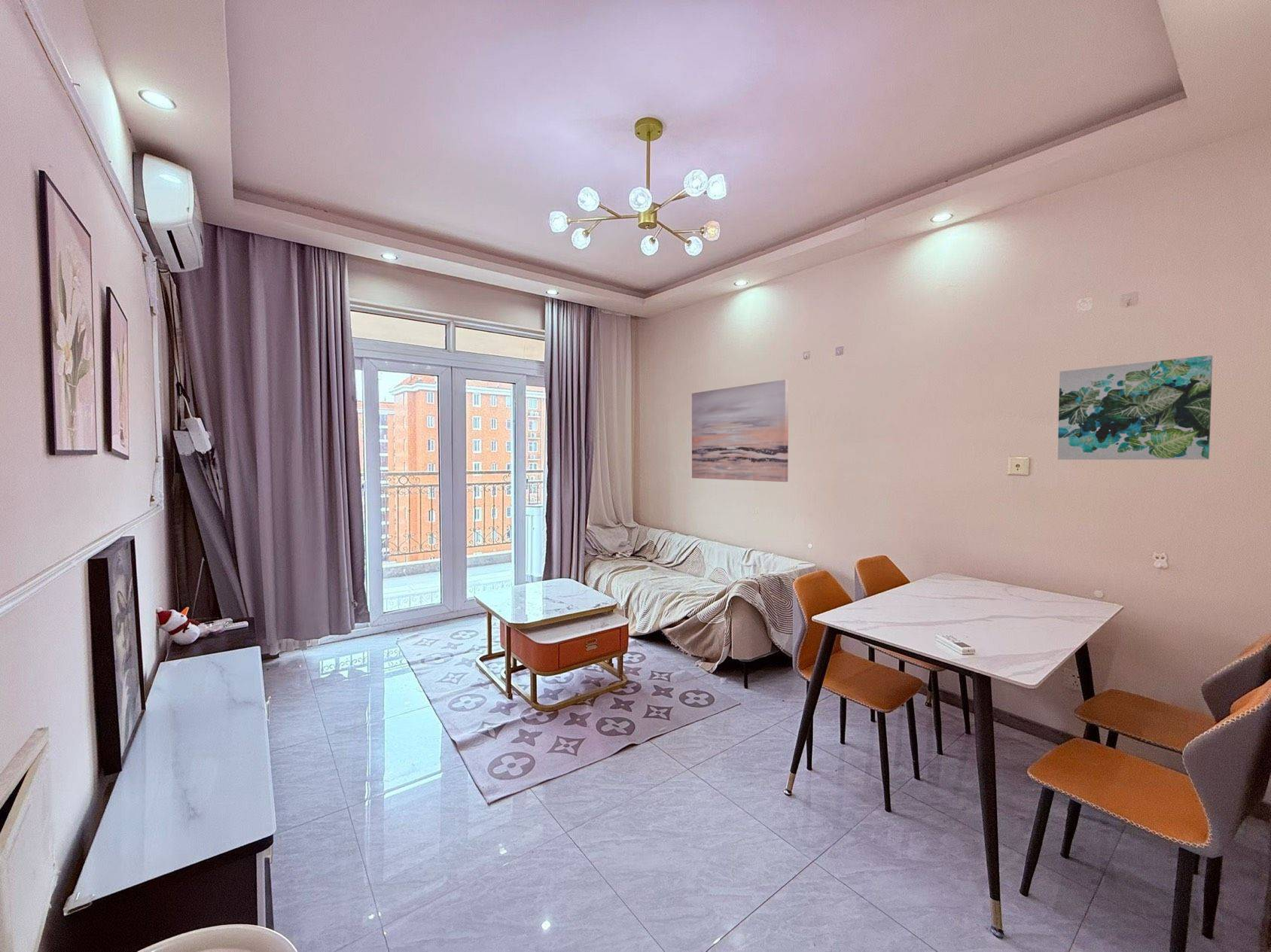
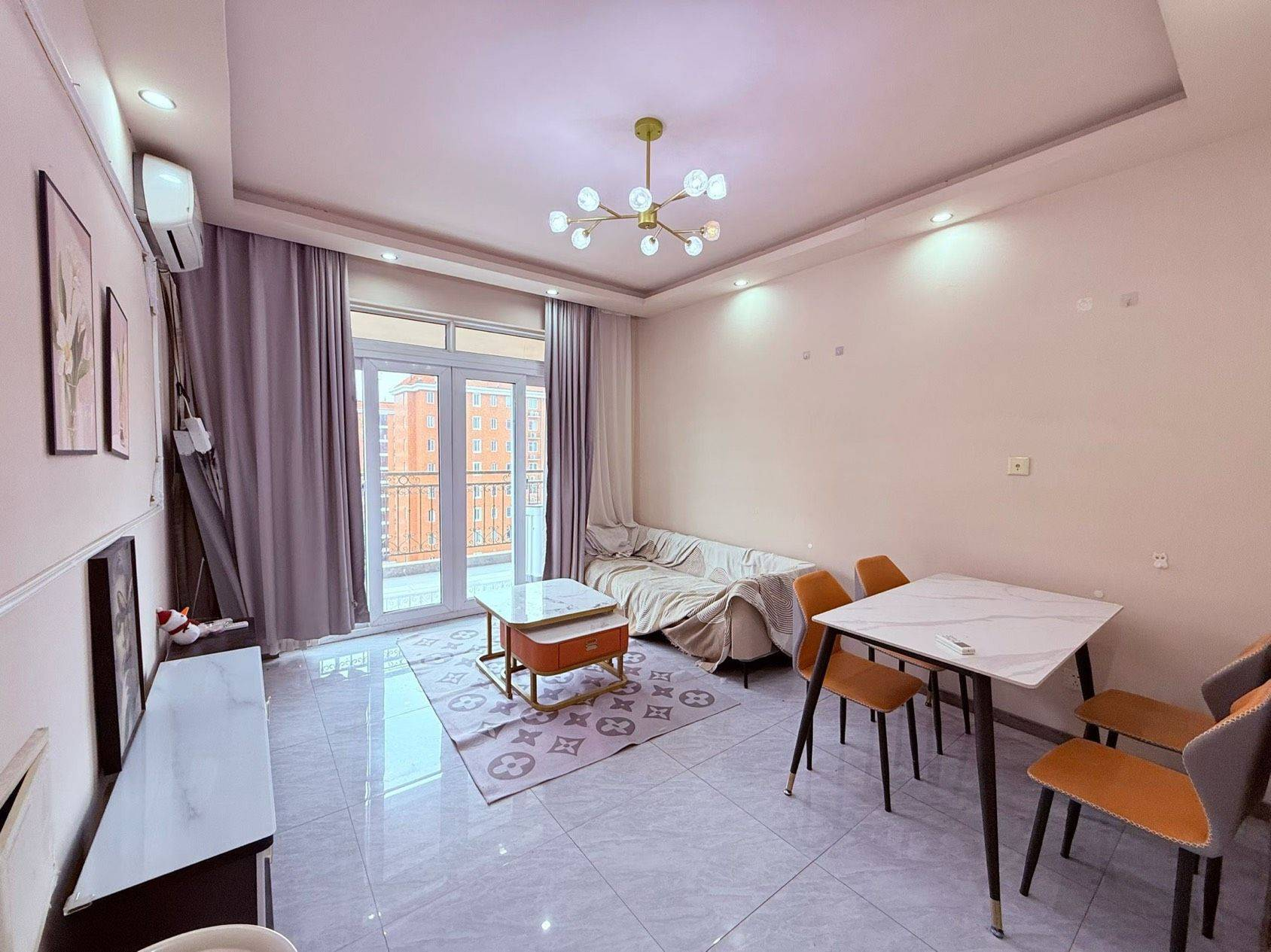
- wall art [691,379,789,482]
- wall art [1057,354,1213,461]
